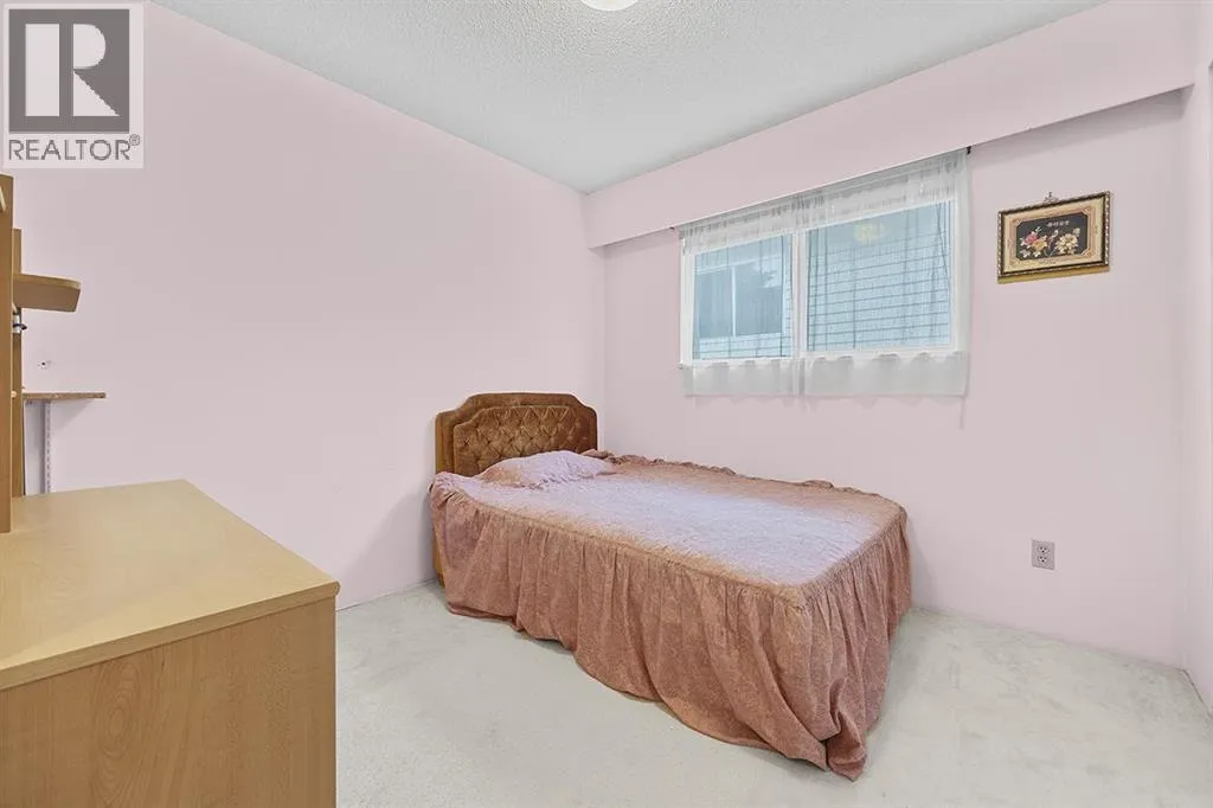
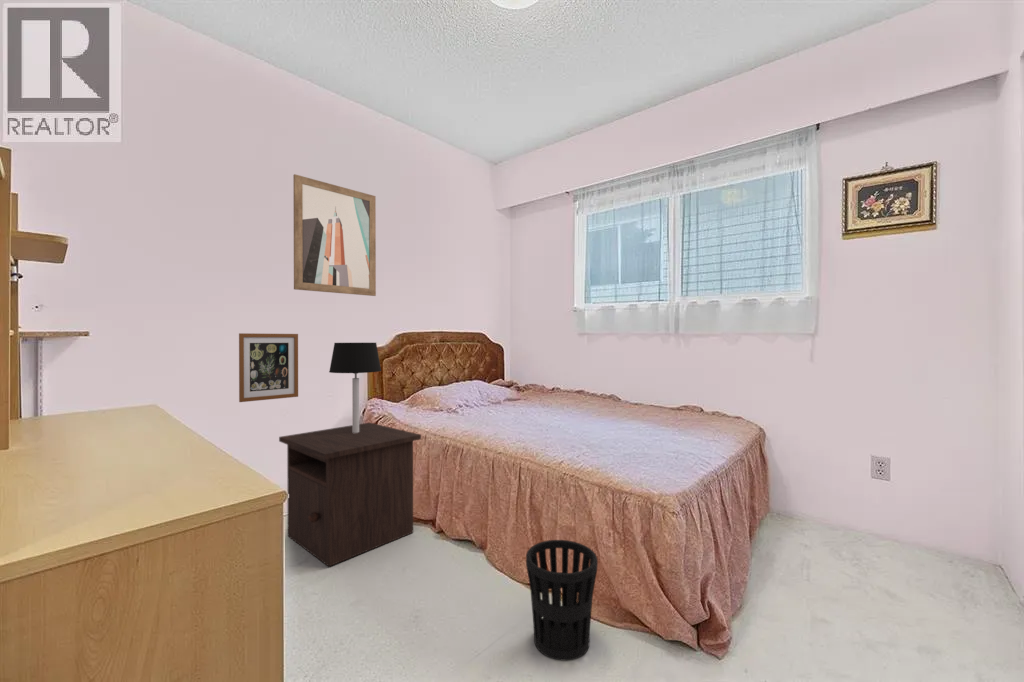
+ wastebasket [525,539,599,662]
+ table lamp [328,342,382,433]
+ wall art [292,173,377,297]
+ nightstand [278,422,422,567]
+ wall art [238,332,299,403]
